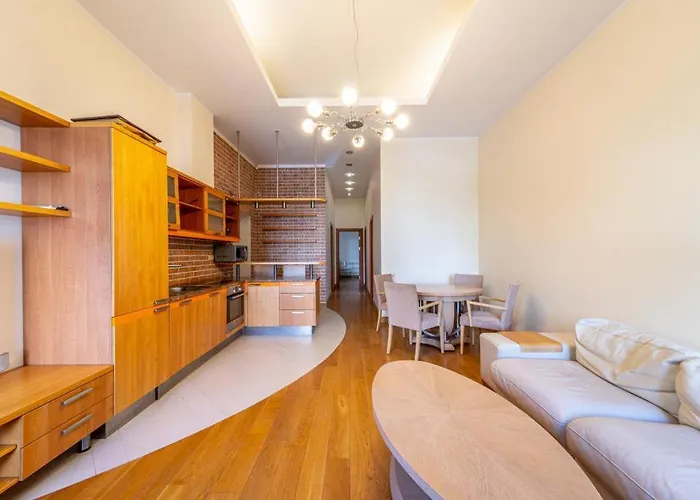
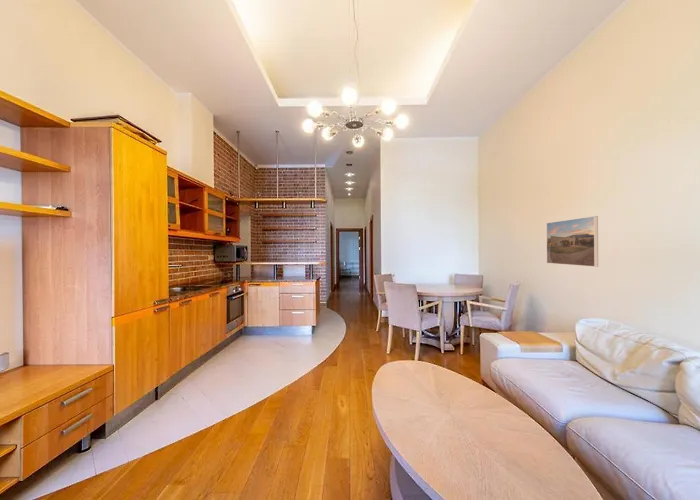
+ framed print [546,215,599,268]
